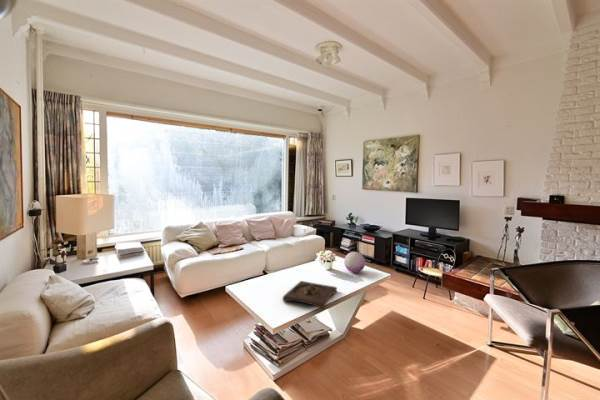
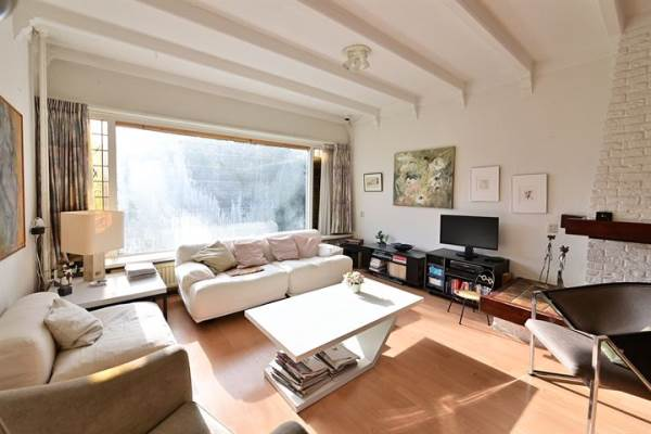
- wooden tray [282,280,338,310]
- decorative orb [343,251,366,274]
